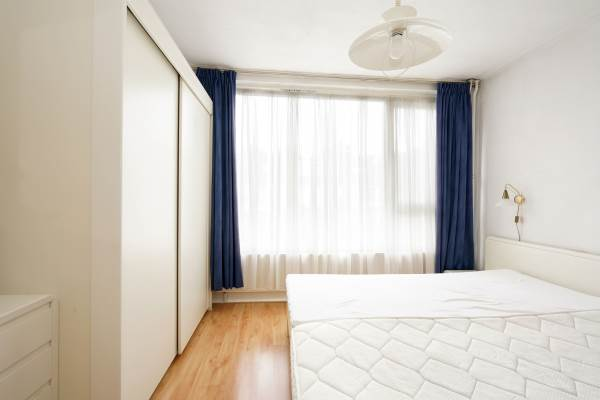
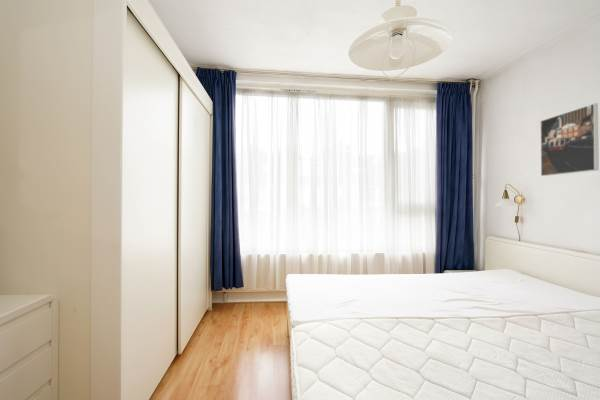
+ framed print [539,102,600,177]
